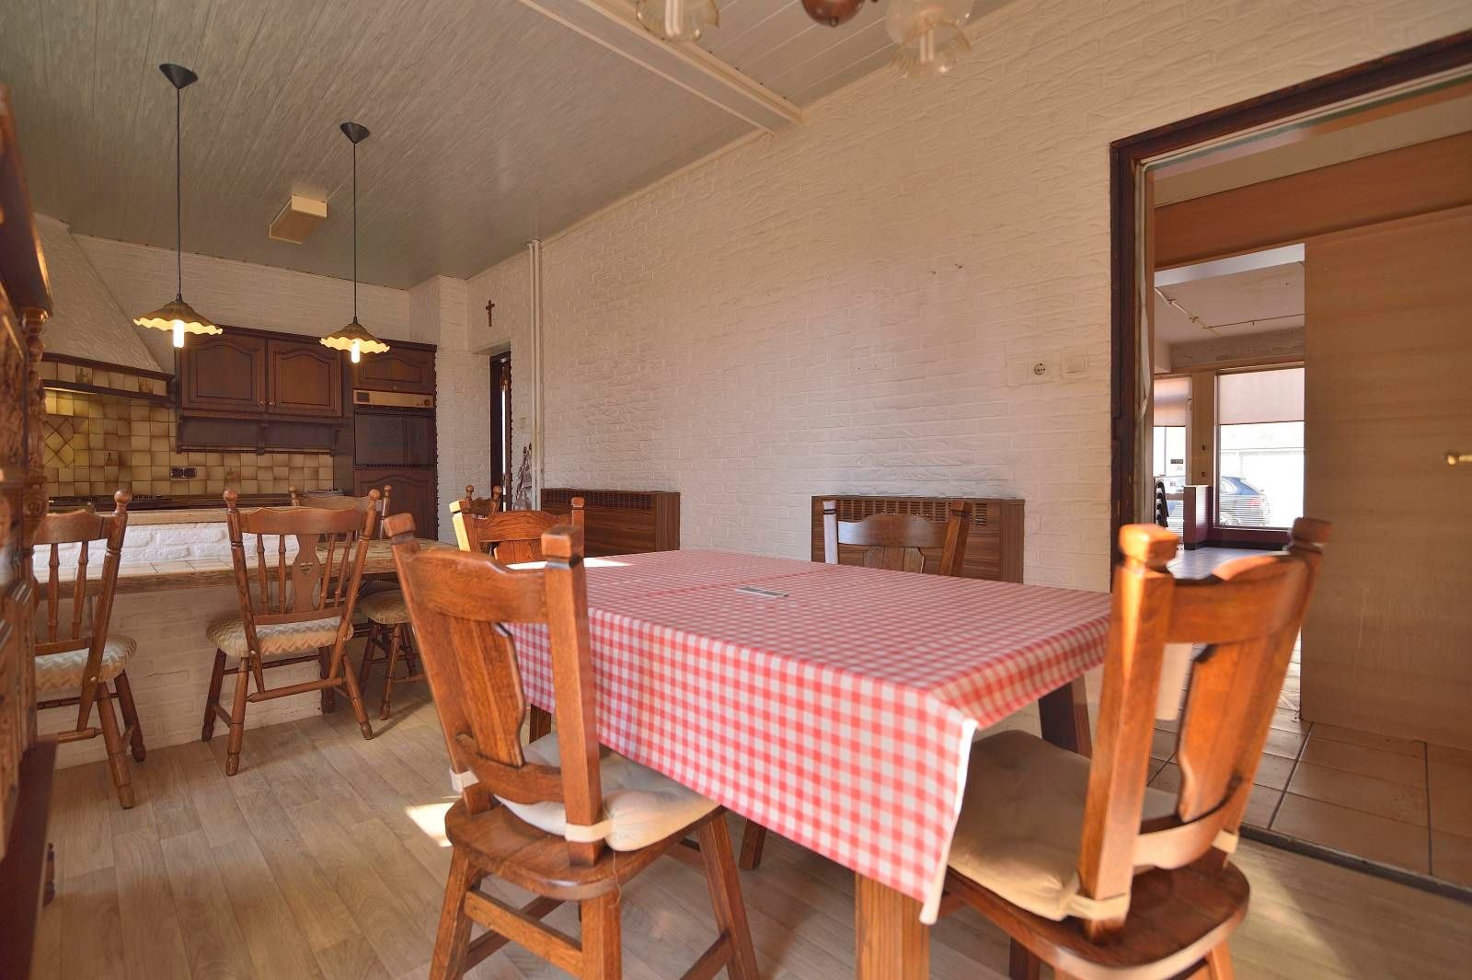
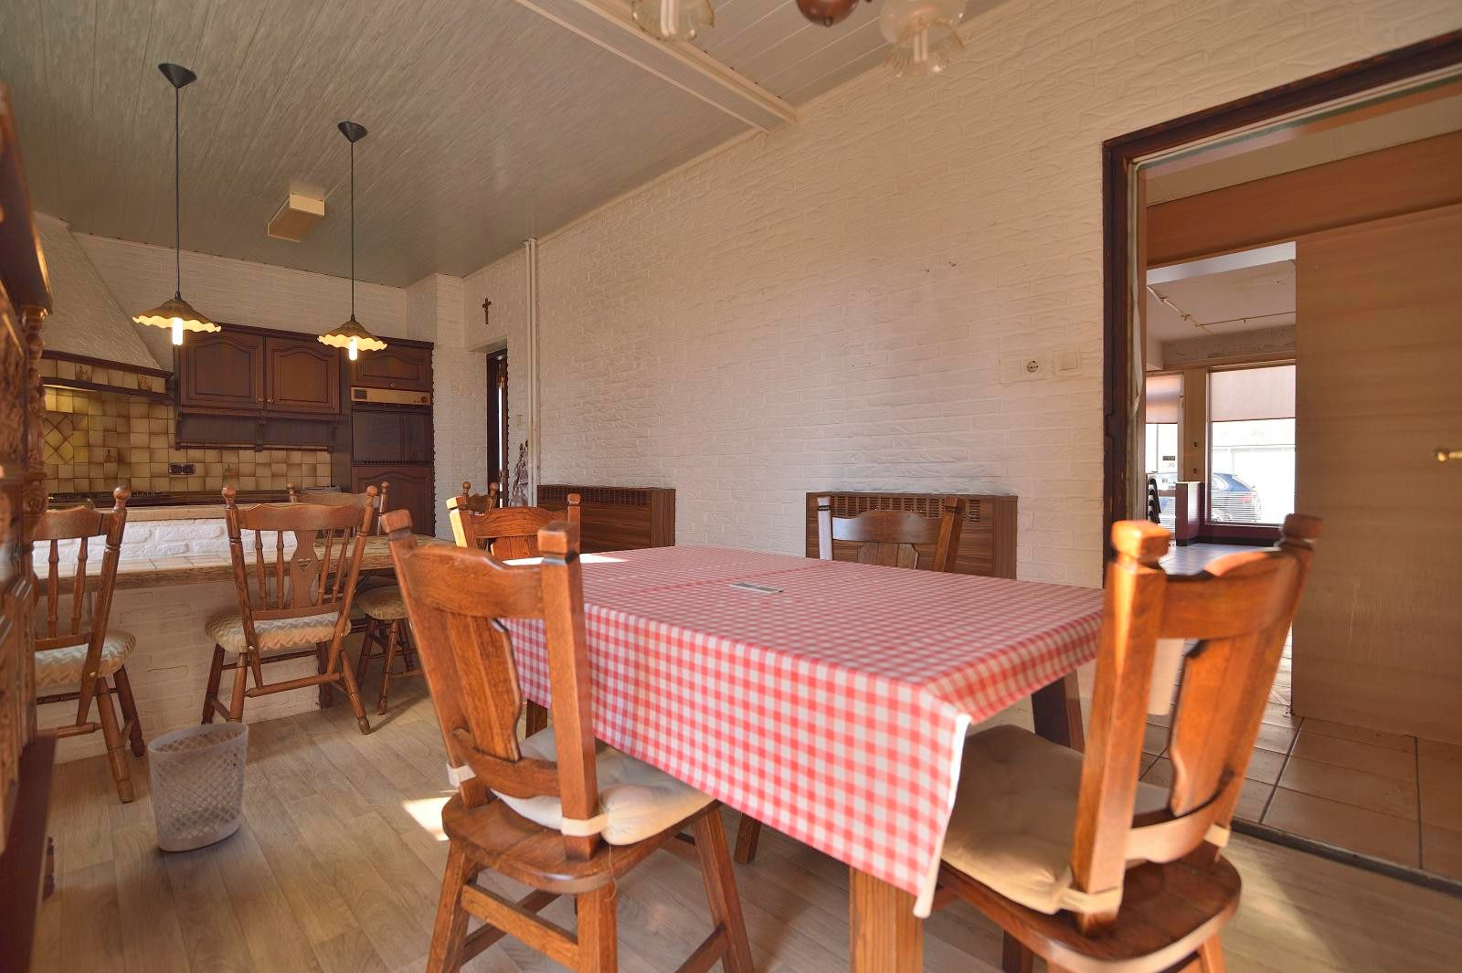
+ wastebasket [147,722,250,852]
